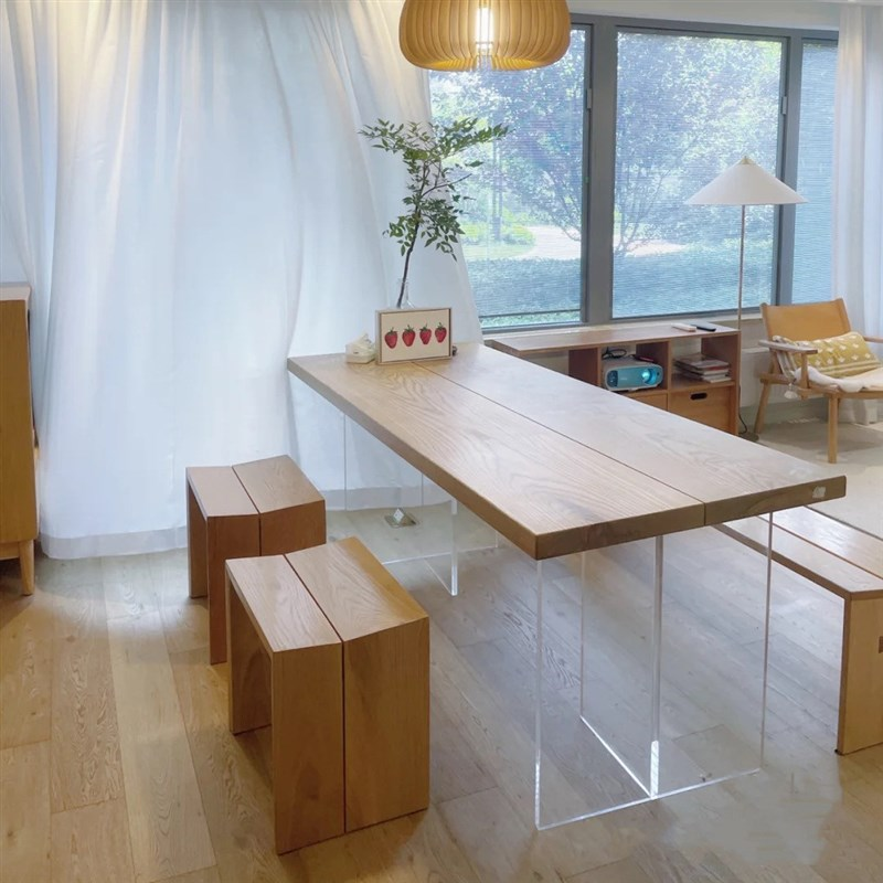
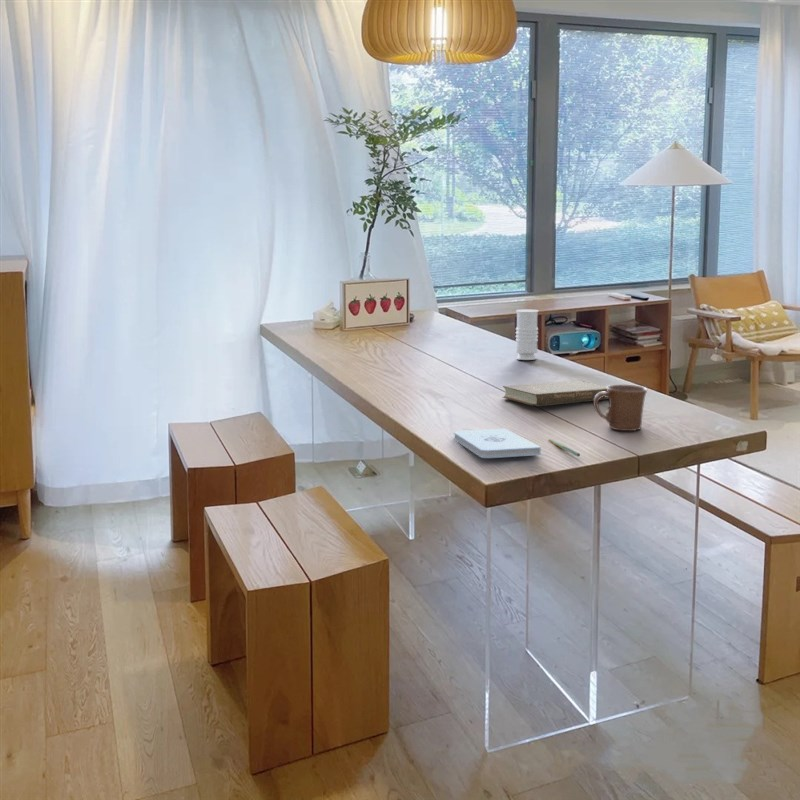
+ candle [515,309,539,361]
+ pen [547,438,581,458]
+ book [501,379,609,407]
+ mug [592,384,648,432]
+ notepad [453,428,542,459]
